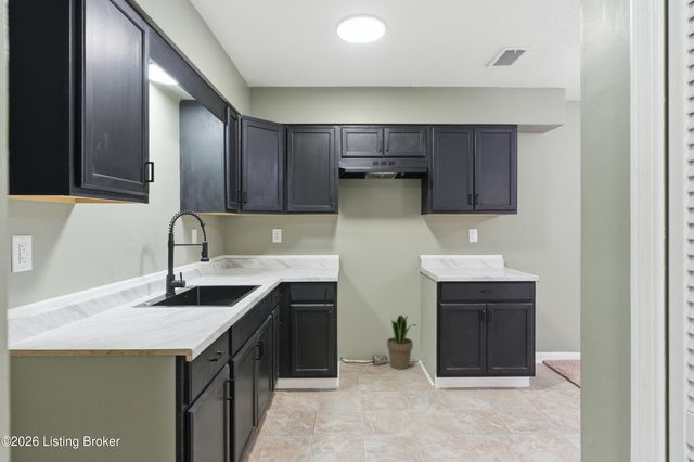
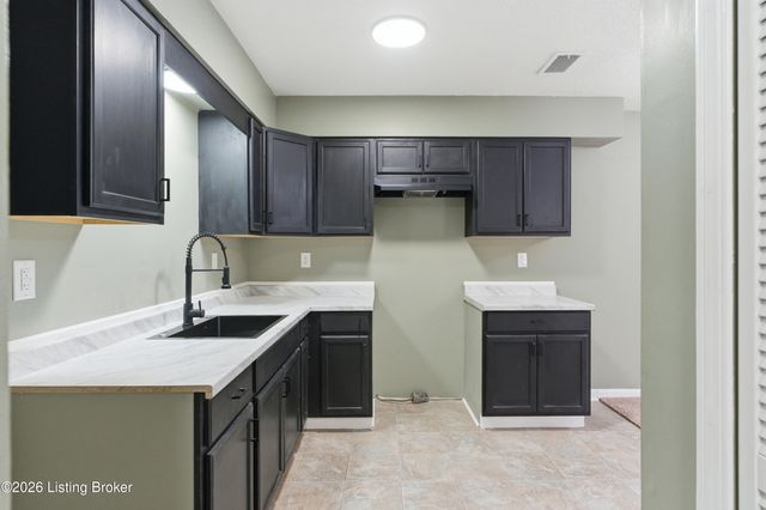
- potted plant [386,315,417,370]
